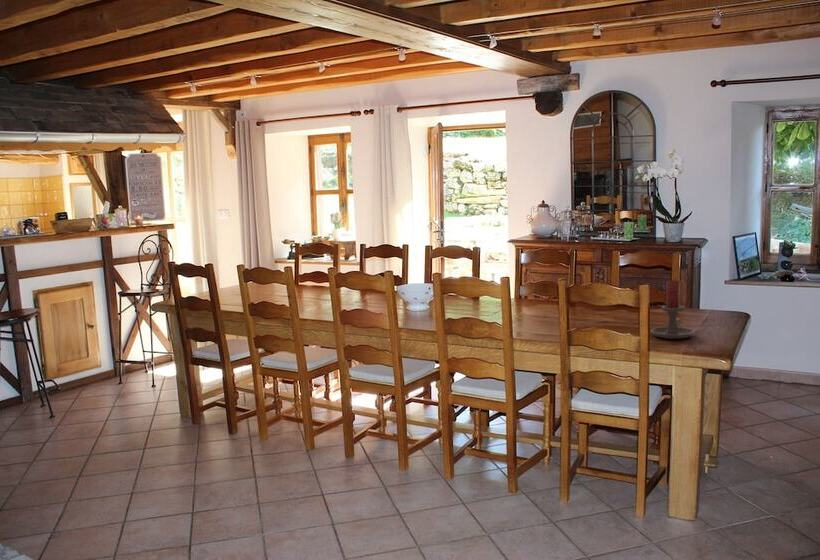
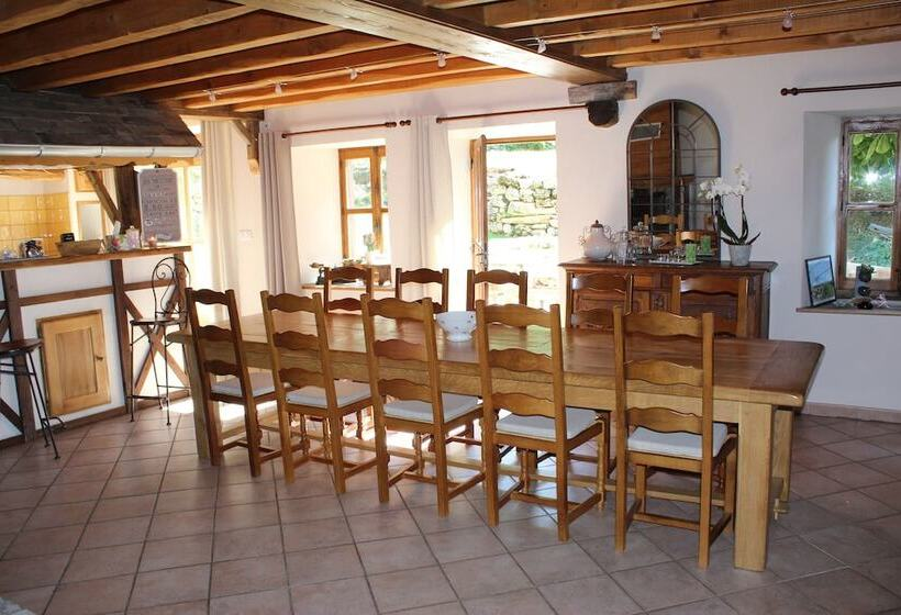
- candle holder [650,279,695,340]
